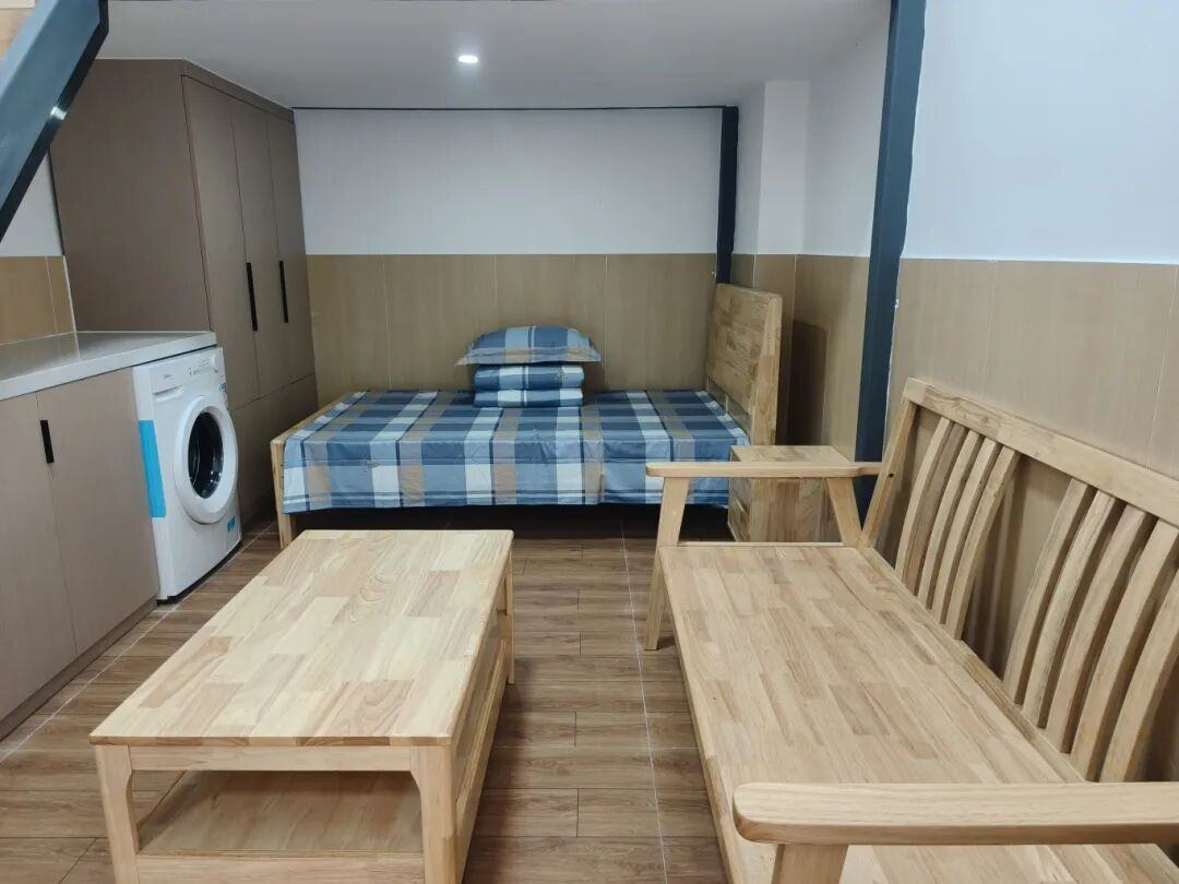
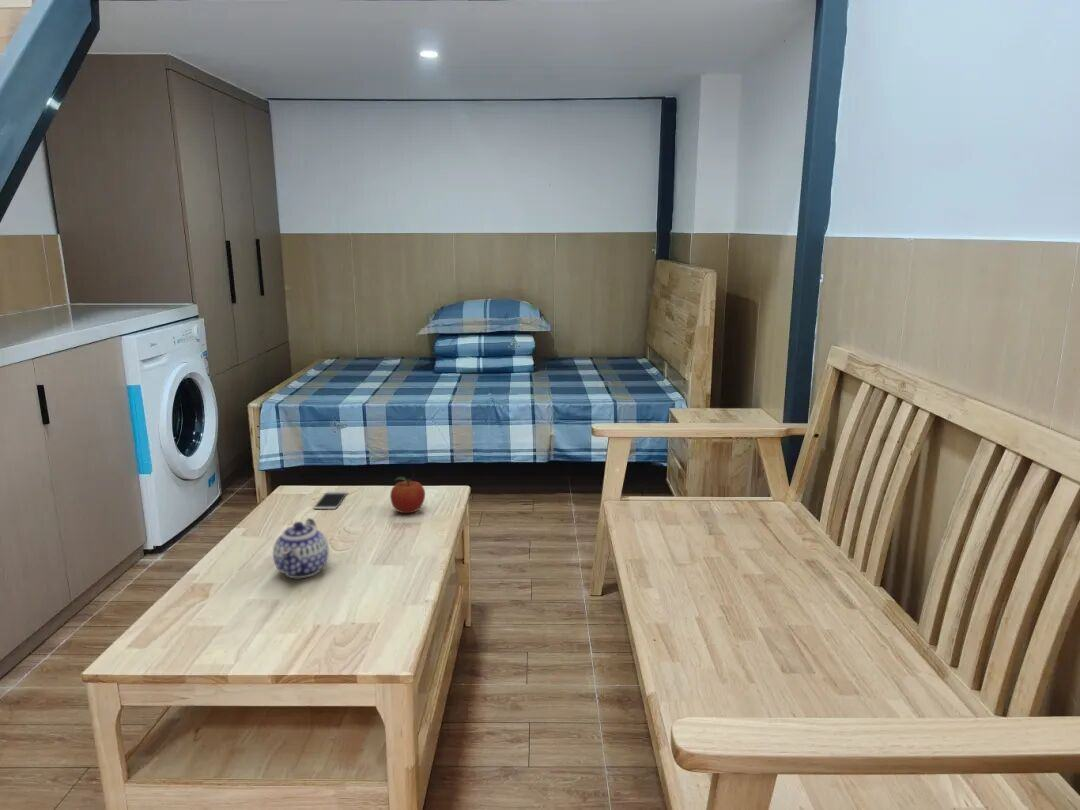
+ fruit [389,476,426,514]
+ smartphone [312,490,349,510]
+ teapot [272,517,329,579]
